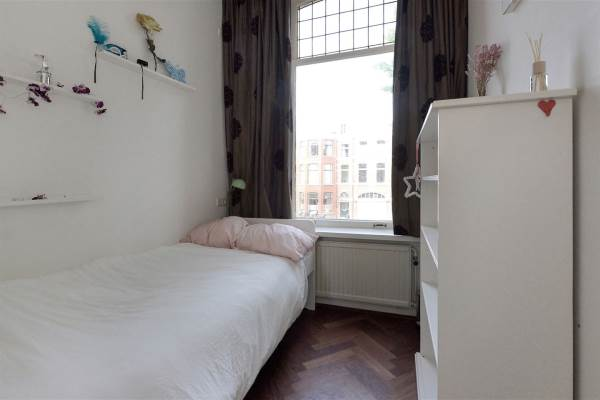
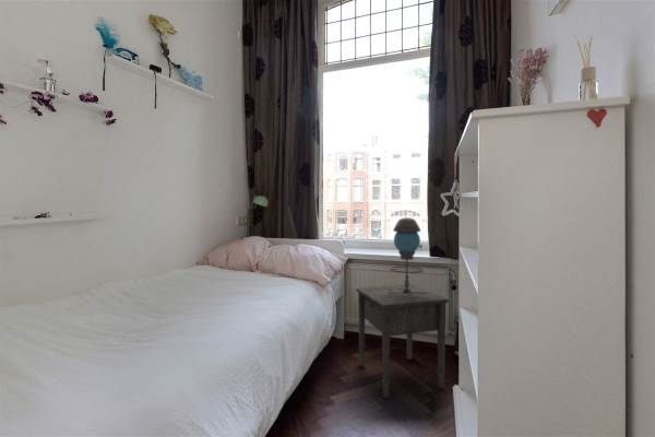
+ table lamp [386,216,427,298]
+ nightstand [355,283,450,399]
